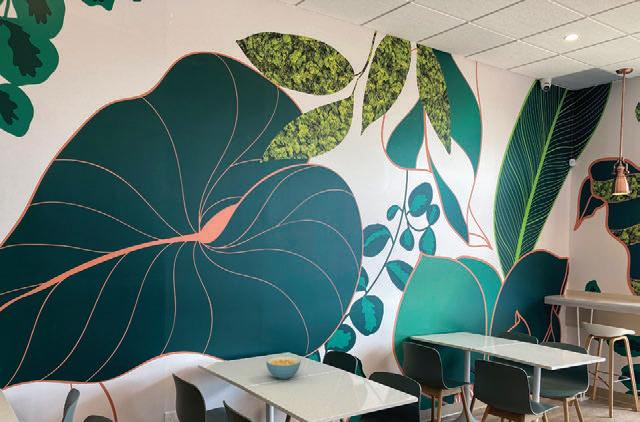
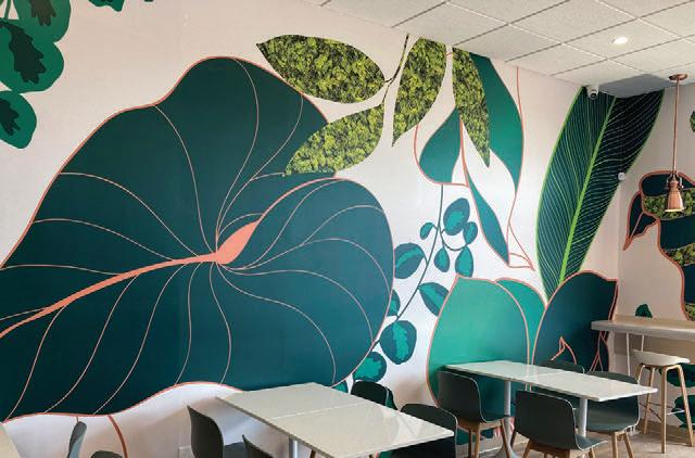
- cereal bowl [265,356,302,380]
